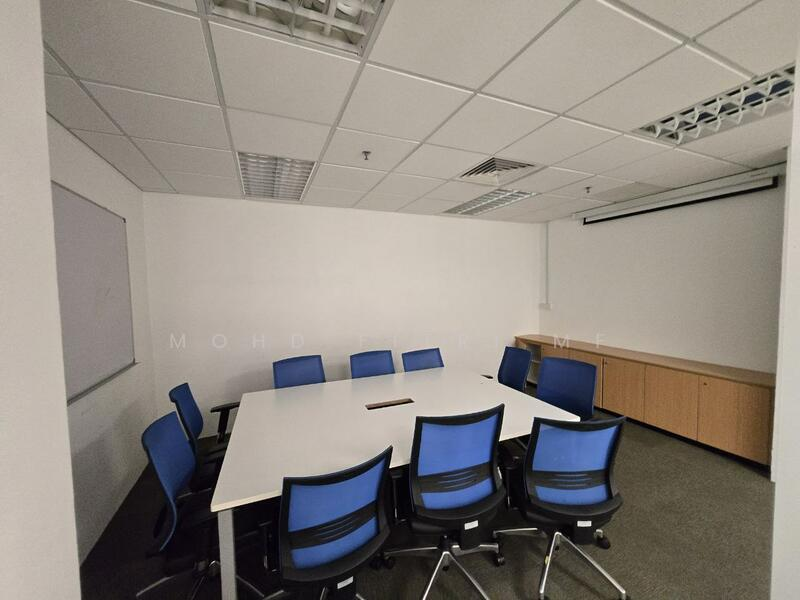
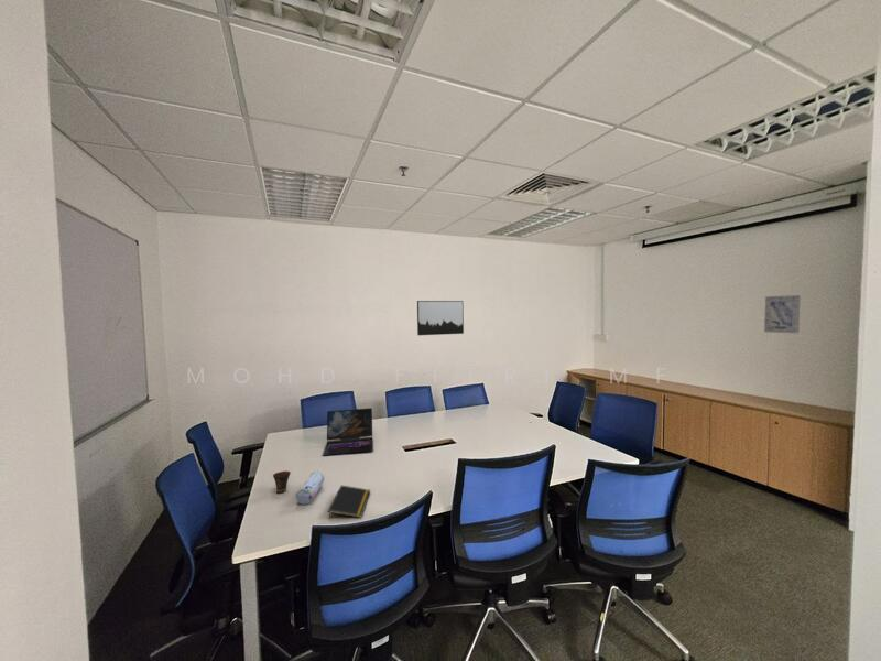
+ cup [272,470,292,494]
+ laptop [322,407,374,457]
+ wall art [416,300,465,336]
+ pencil case [295,469,325,506]
+ notepad [327,484,371,520]
+ wall art [763,294,802,334]
